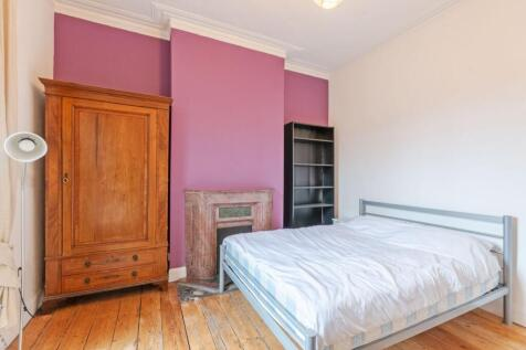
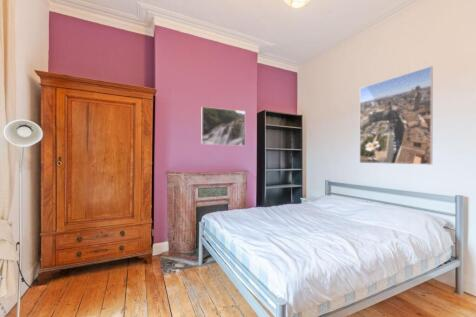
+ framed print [359,65,434,166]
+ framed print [200,106,246,147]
